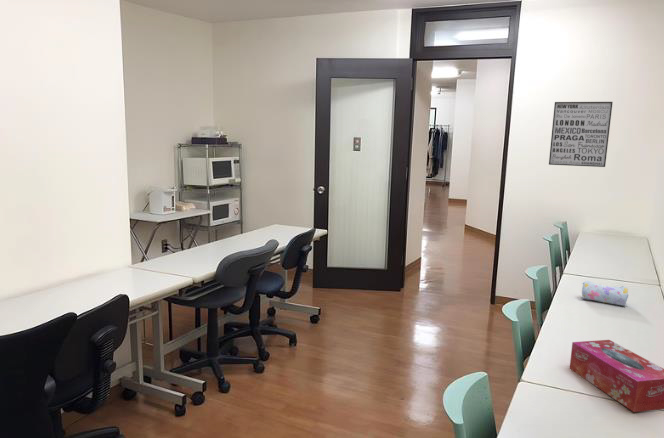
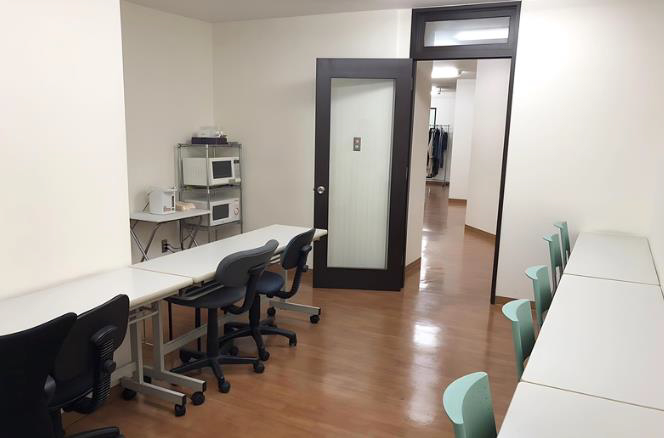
- tissue box [569,339,664,413]
- wall art [548,101,614,168]
- pencil case [581,280,629,307]
